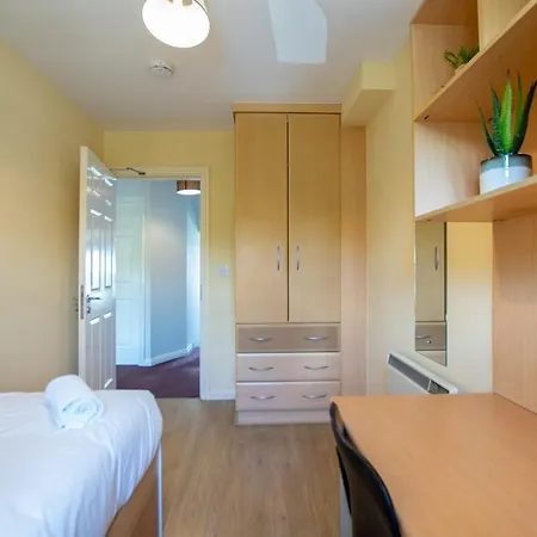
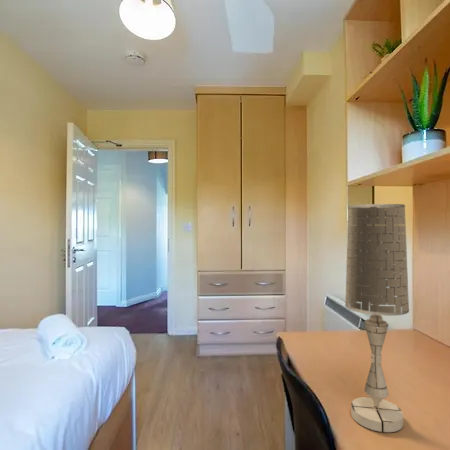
+ table lamp [344,203,410,433]
